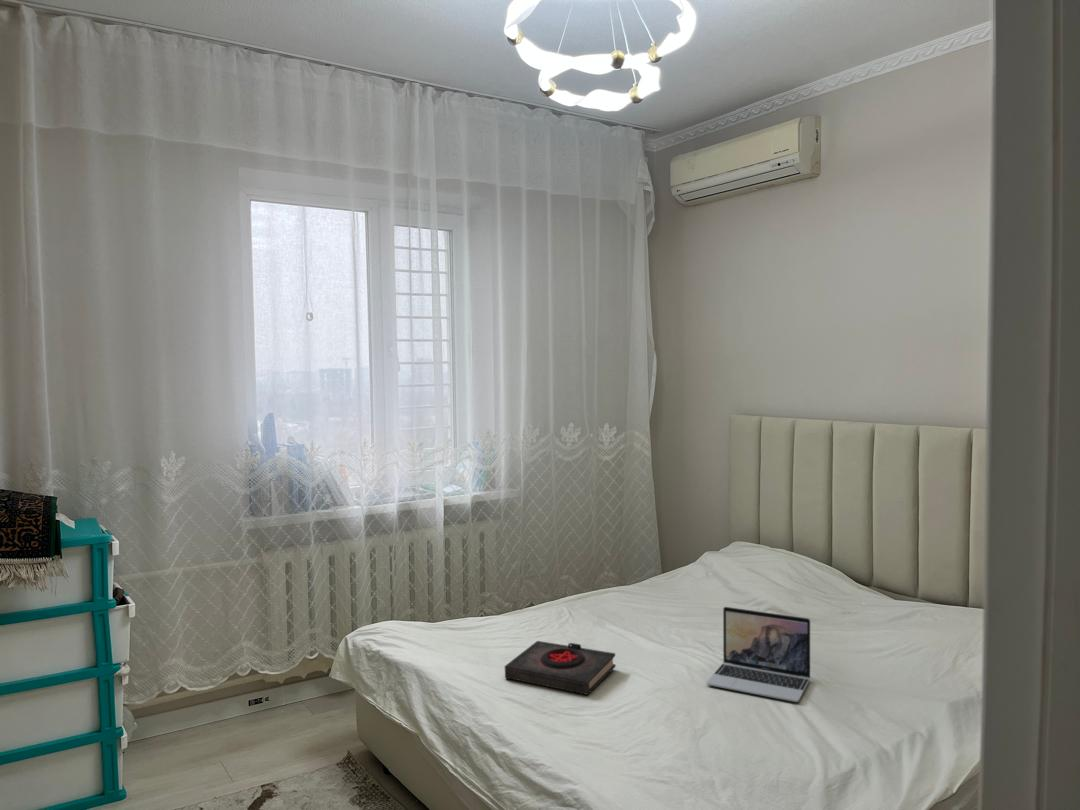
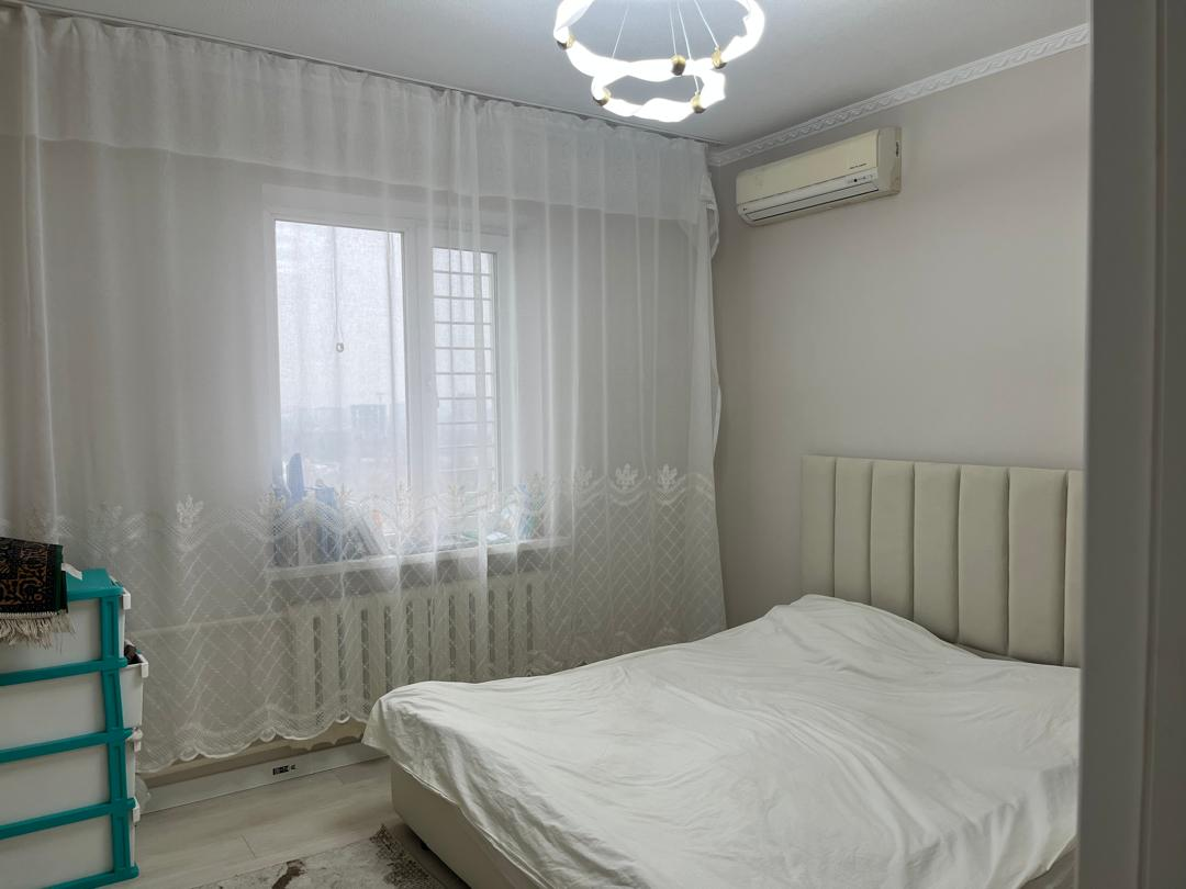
- laptop [705,606,811,703]
- book [504,640,617,696]
